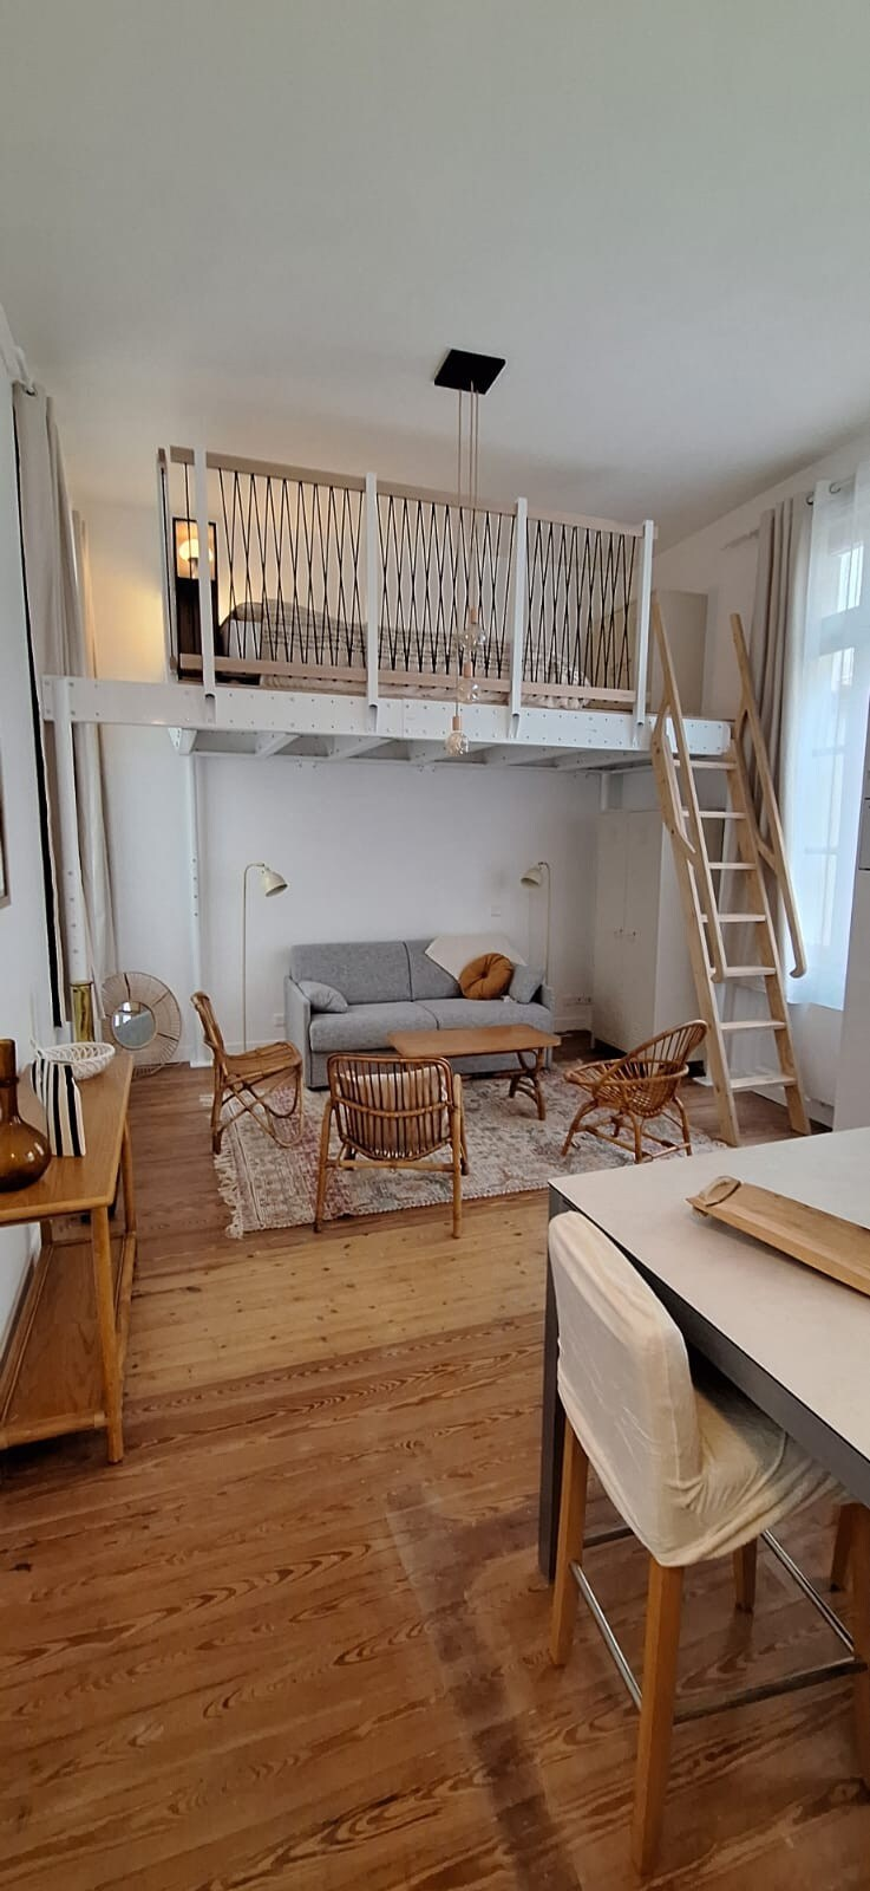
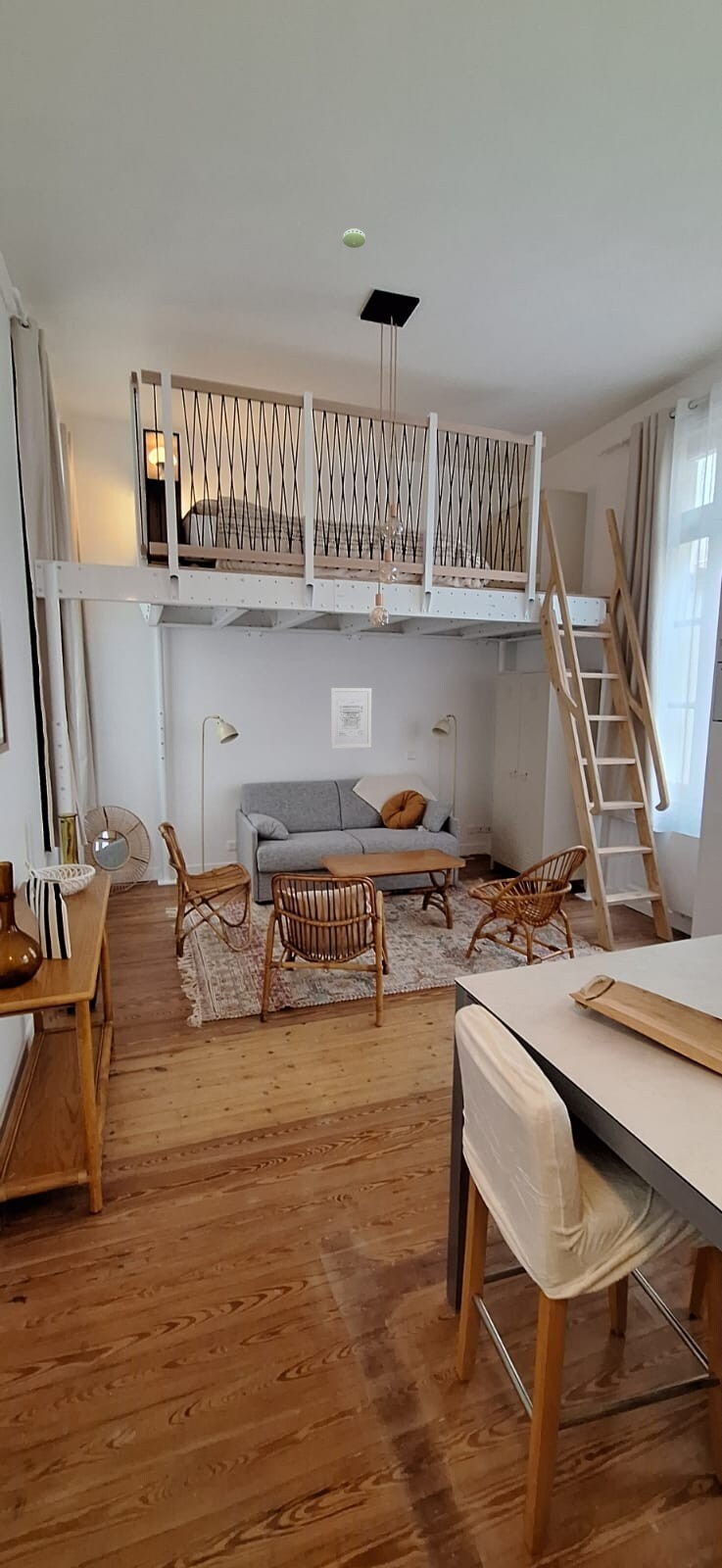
+ wall art [330,687,372,750]
+ smoke detector [342,227,366,249]
